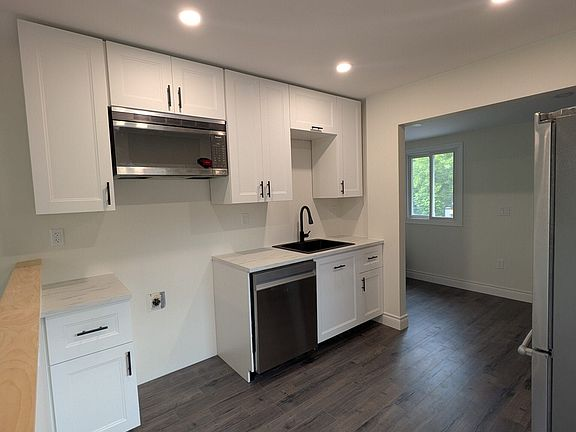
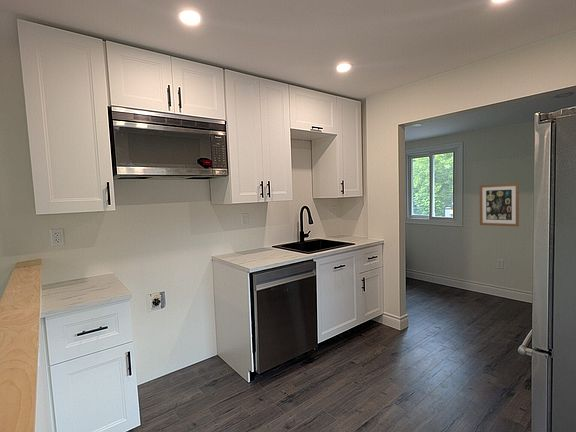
+ wall art [479,182,520,227]
